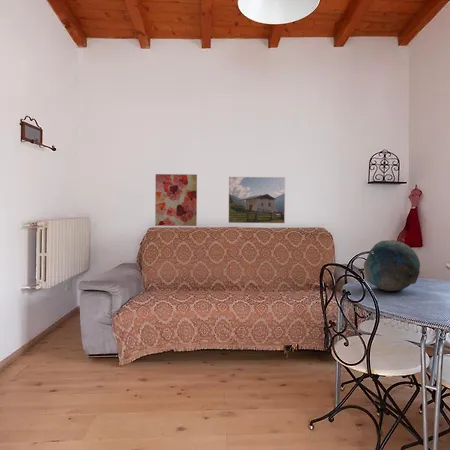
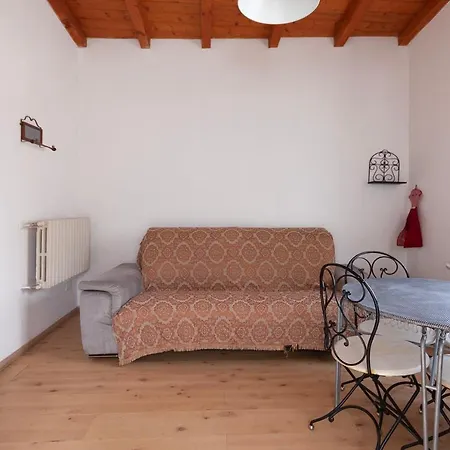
- decorative bowl [363,239,421,292]
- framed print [227,176,286,224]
- wall art [154,173,198,227]
